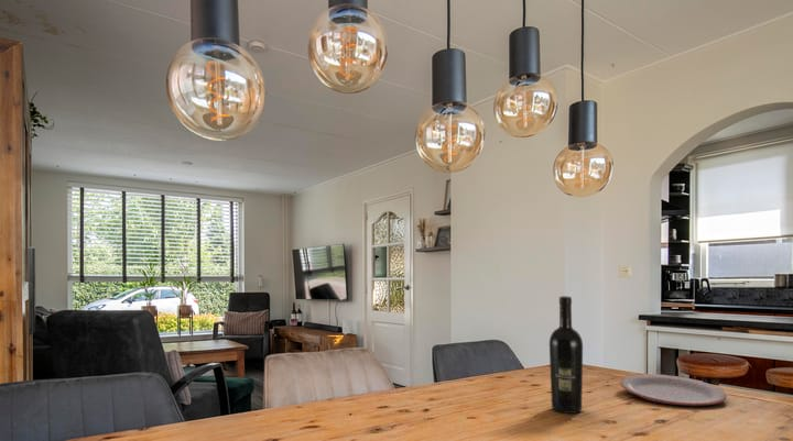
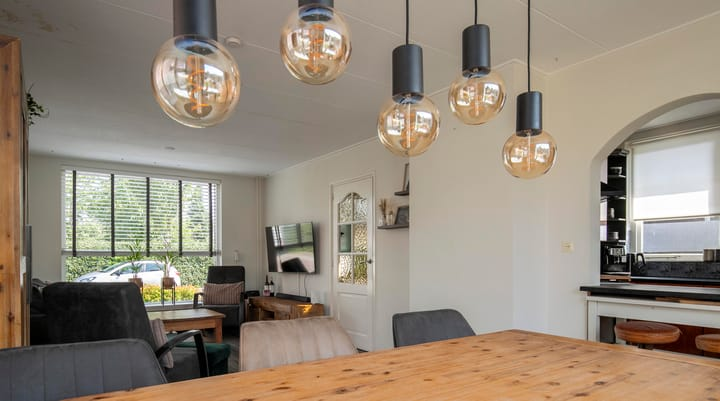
- wine bottle [548,295,584,415]
- plate [619,373,728,407]
